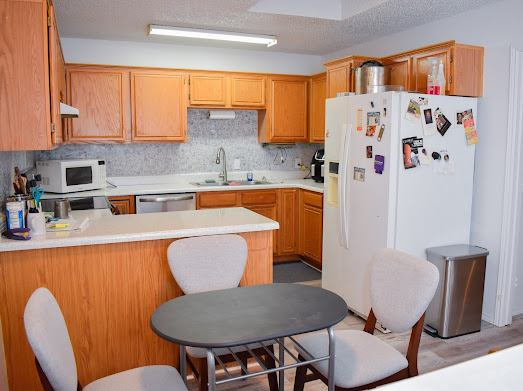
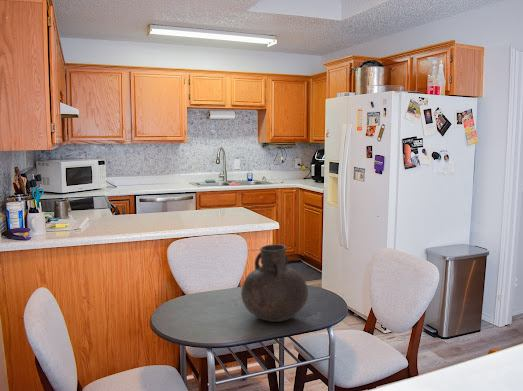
+ vase [240,244,309,323]
